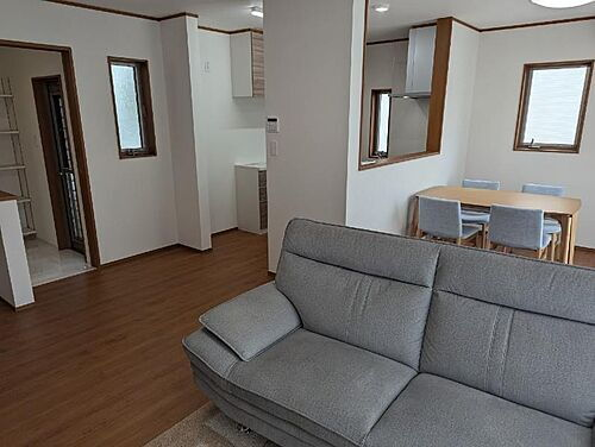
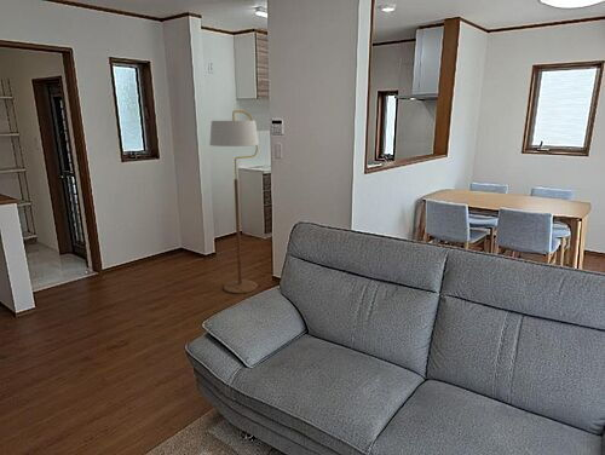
+ floor lamp [208,109,260,295]
